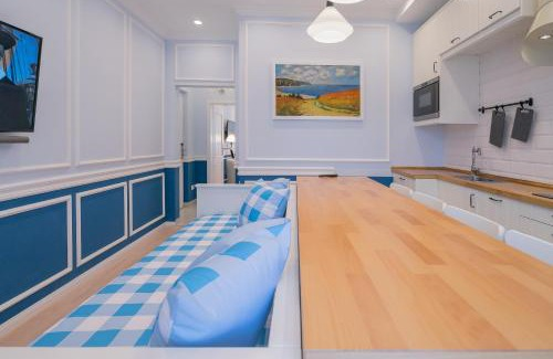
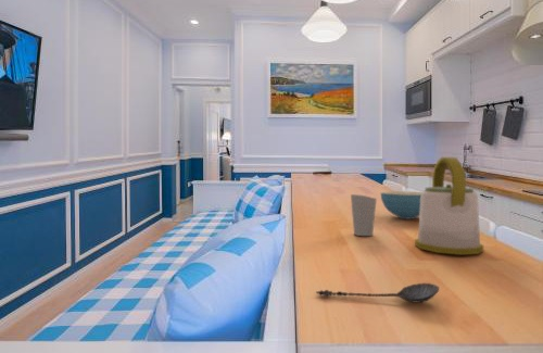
+ cup [350,193,378,237]
+ cereal bowl [380,190,422,219]
+ kettle [414,156,484,256]
+ spoon [315,282,440,304]
